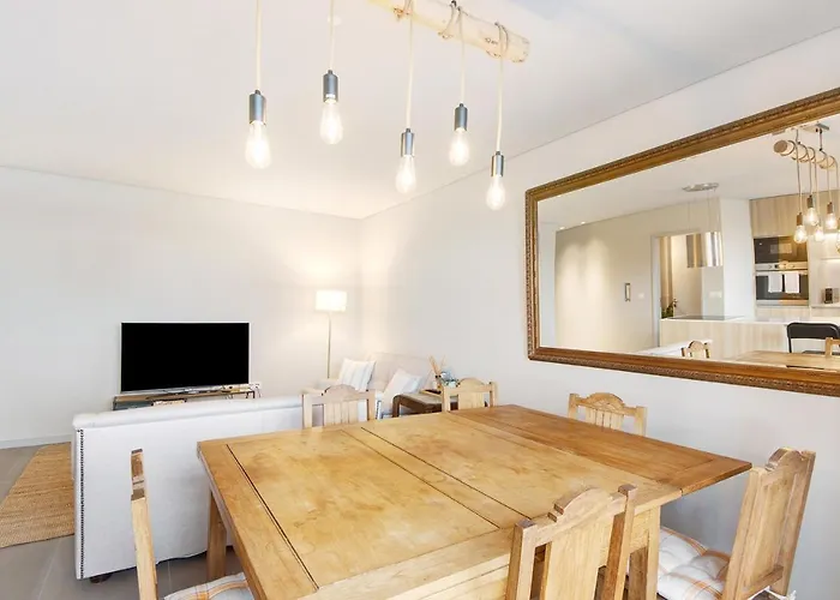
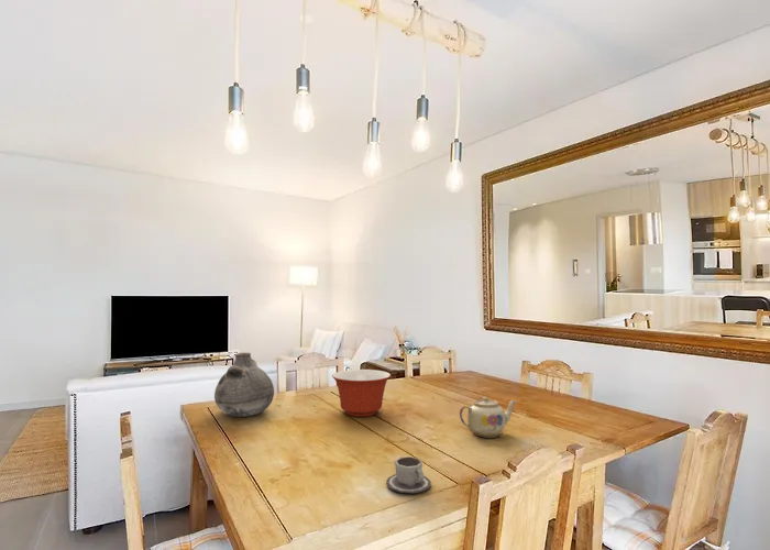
+ vase [213,352,275,418]
+ teapot [459,396,517,439]
+ cup [385,455,432,494]
+ mixing bowl [331,369,392,417]
